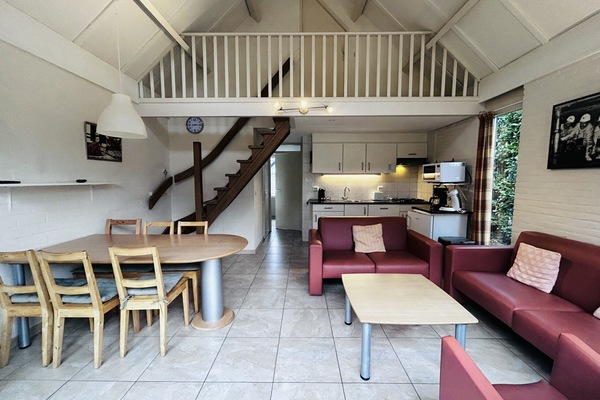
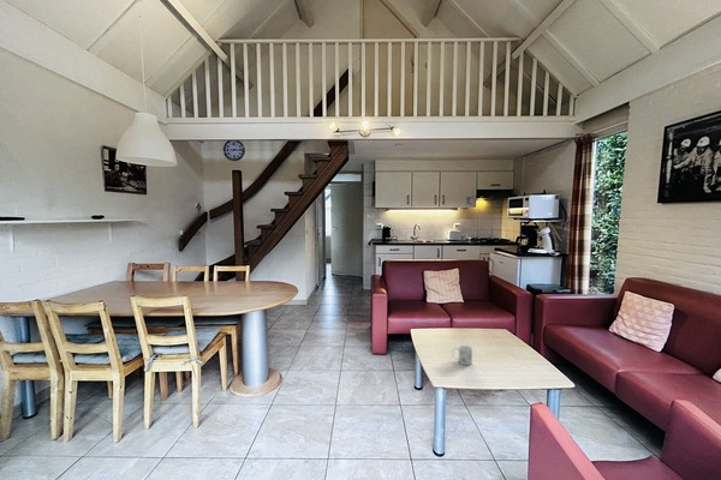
+ mug [451,344,473,366]
